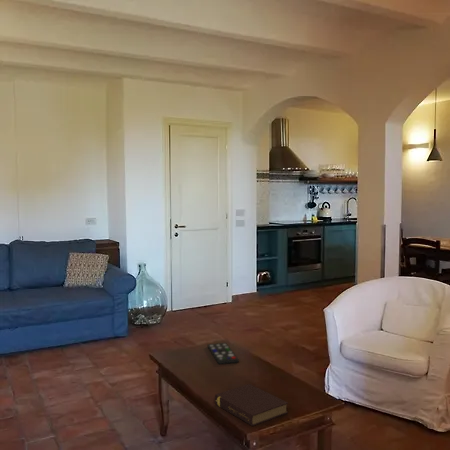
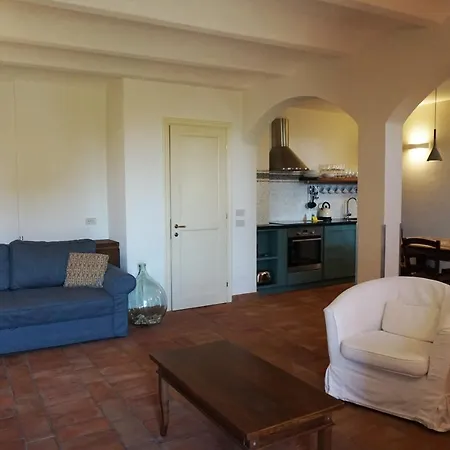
- book [214,383,289,427]
- remote control [207,342,240,365]
